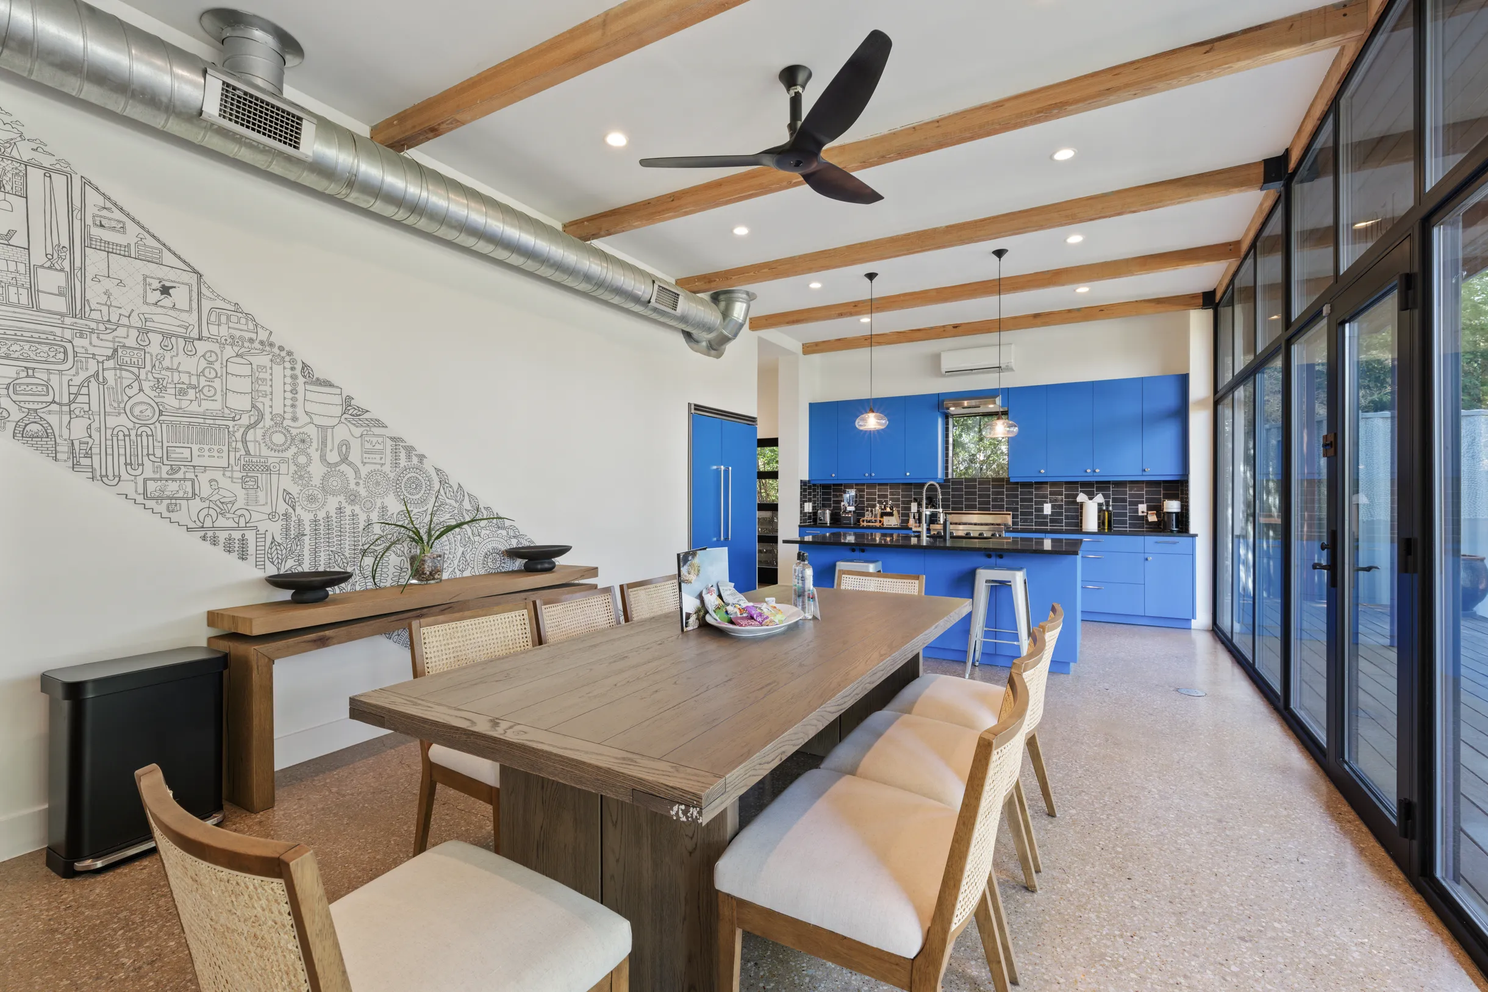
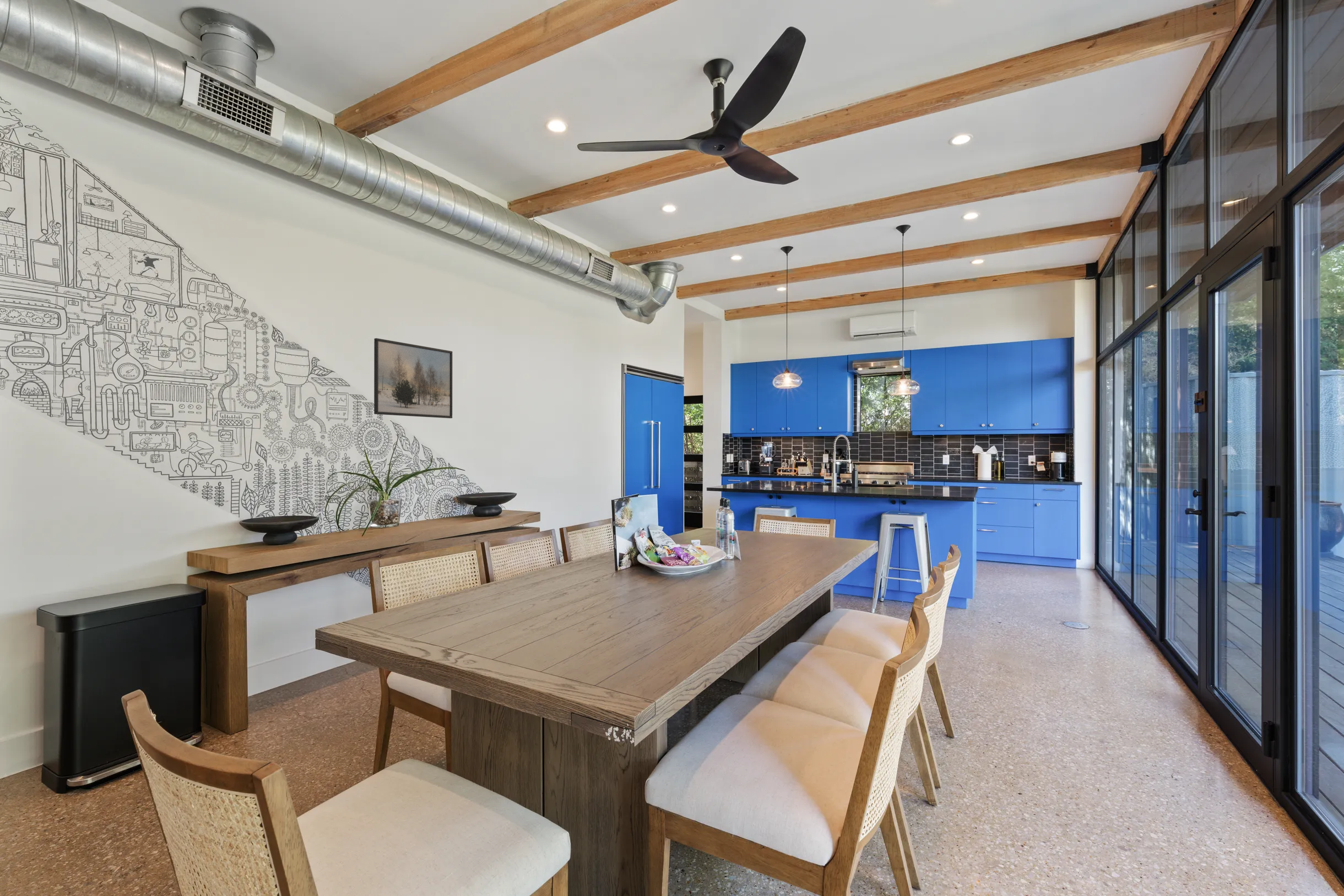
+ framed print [373,338,453,419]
